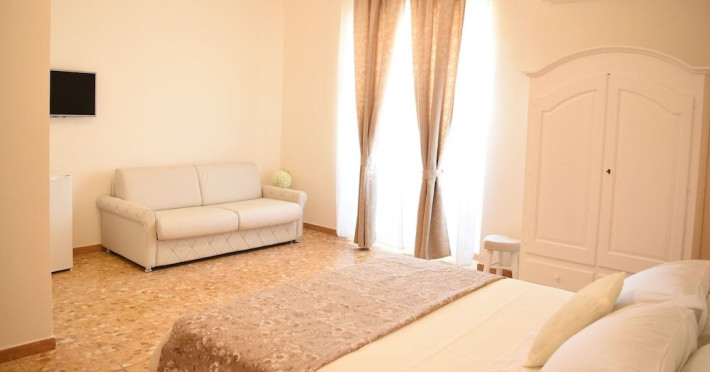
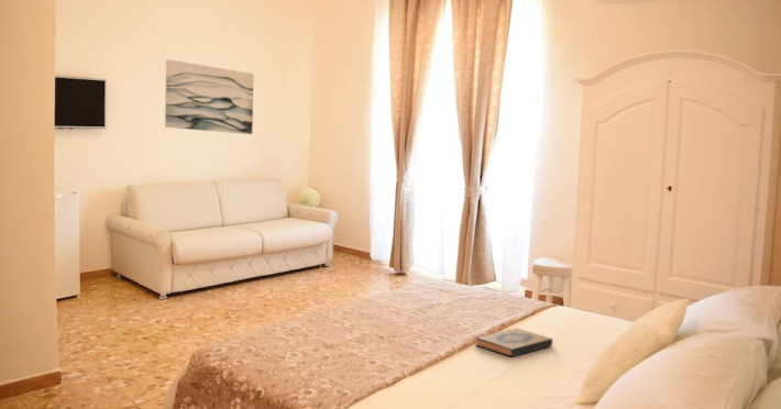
+ wall art [164,58,255,135]
+ hardback book [474,328,553,357]
